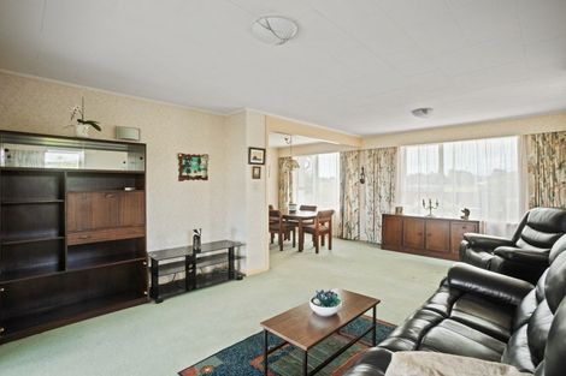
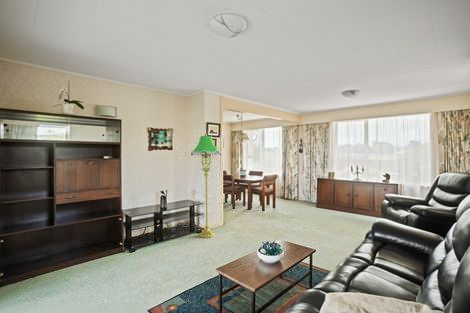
+ floor lamp [190,133,222,239]
